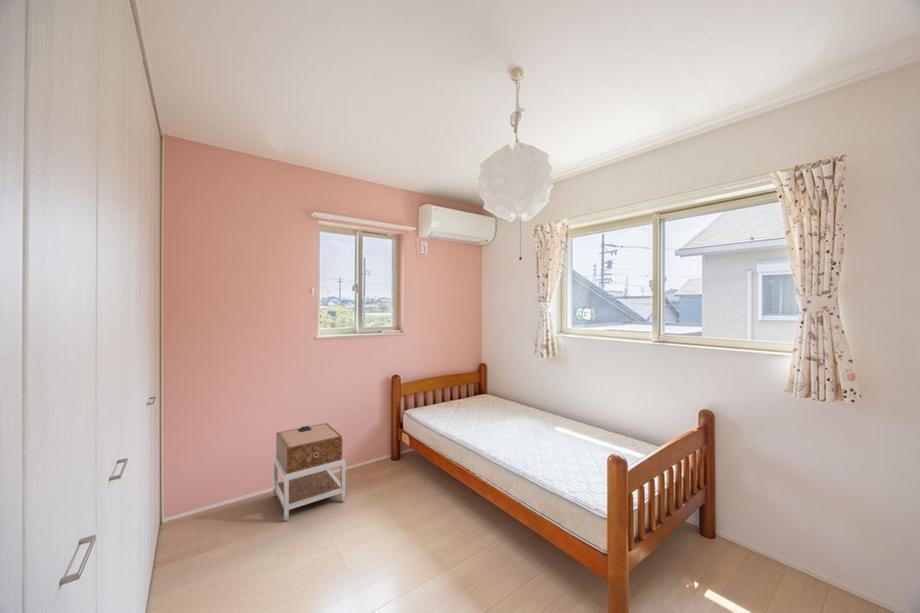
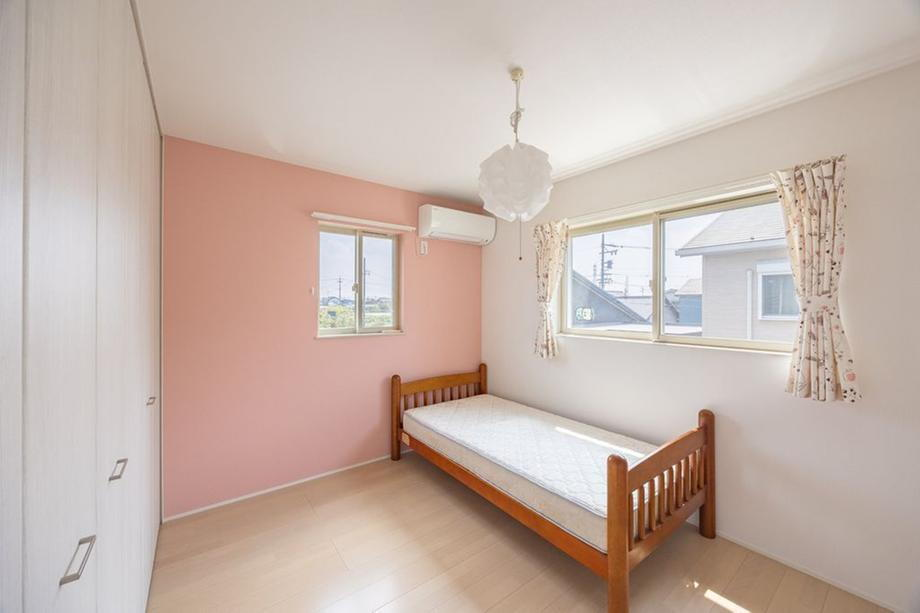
- nightstand [272,422,346,522]
